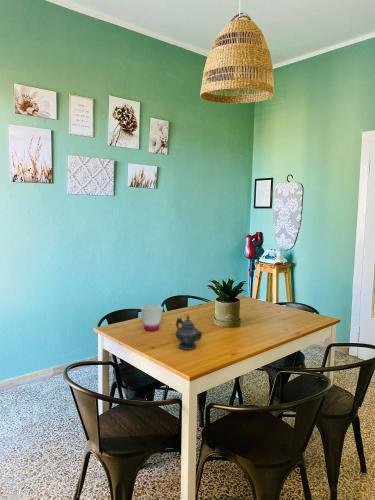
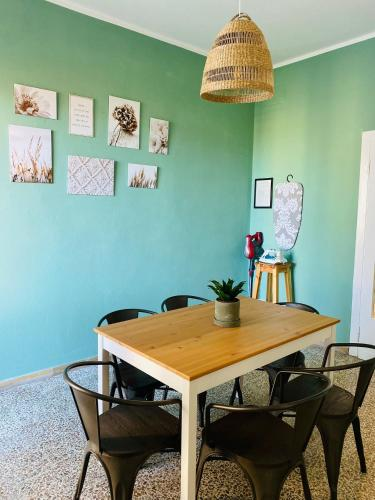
- cup [140,304,164,332]
- teapot [175,314,204,351]
